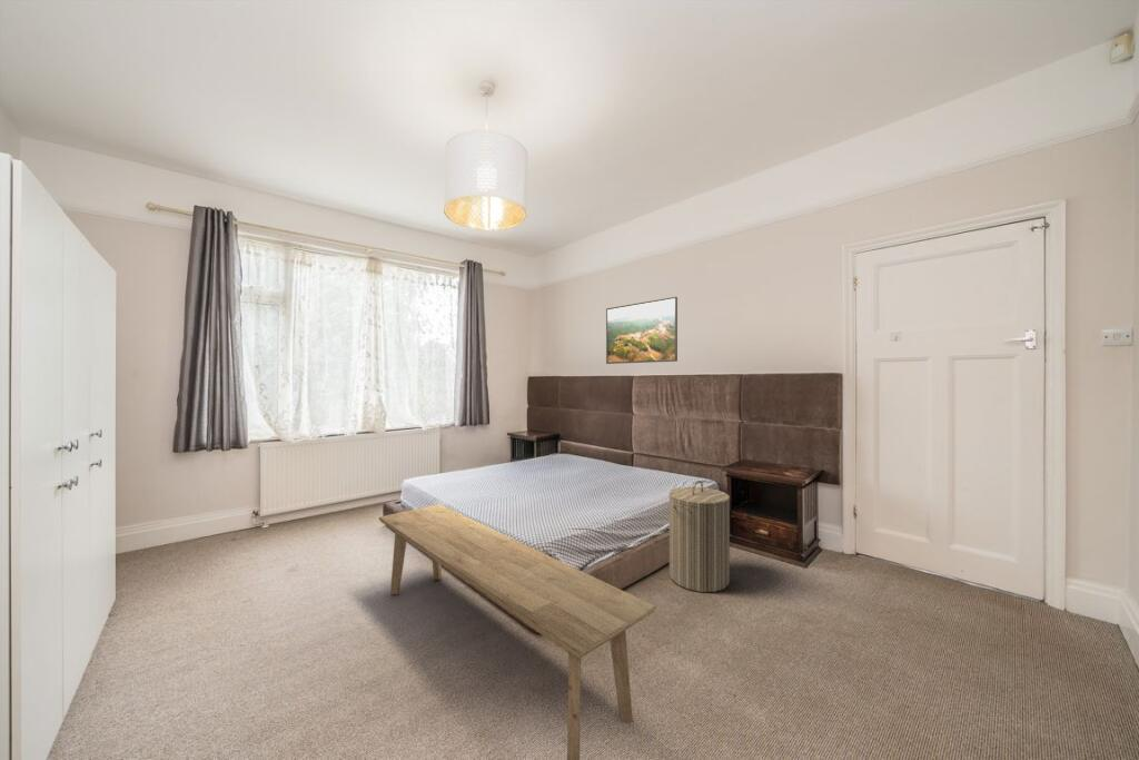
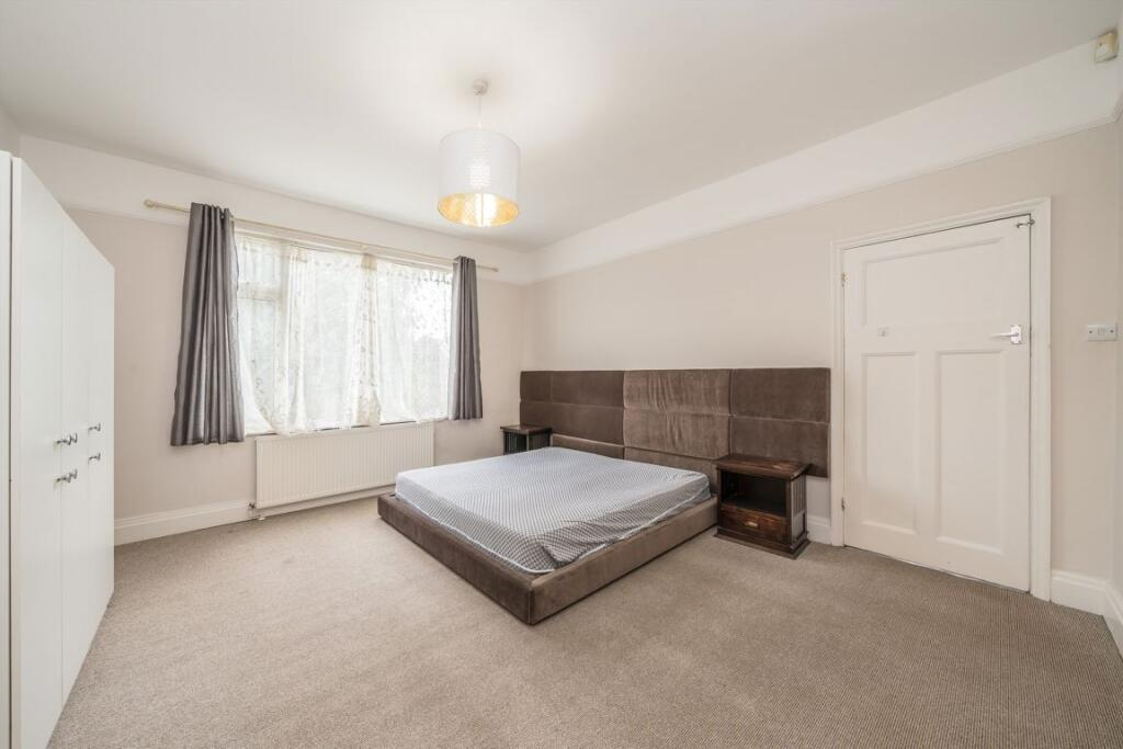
- laundry hamper [667,480,731,593]
- bench [378,503,657,760]
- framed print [605,296,679,365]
